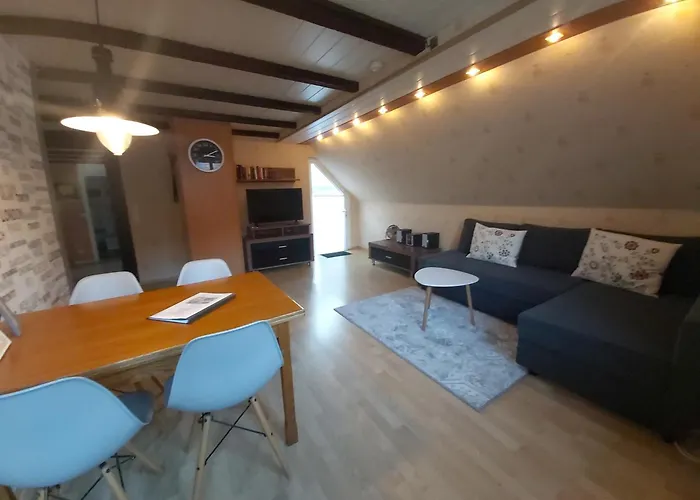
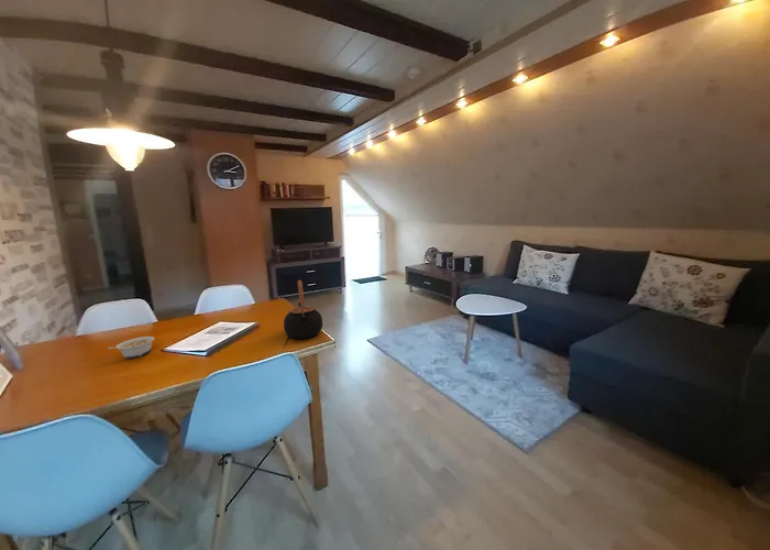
+ legume [107,336,155,359]
+ teapot [283,279,323,340]
